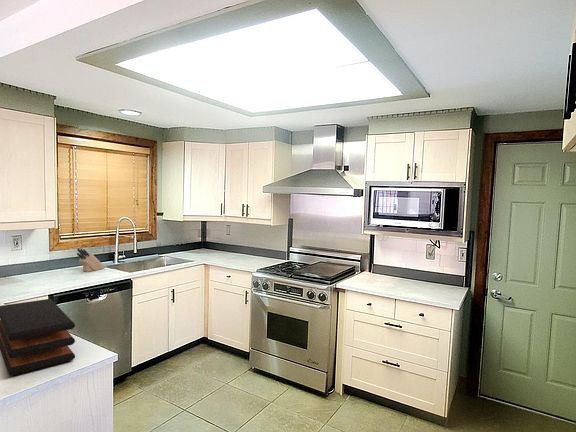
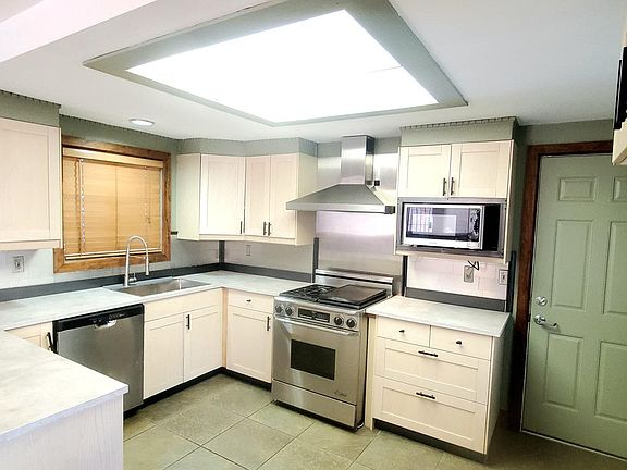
- cutting board [0,298,76,376]
- knife block [76,247,106,273]
